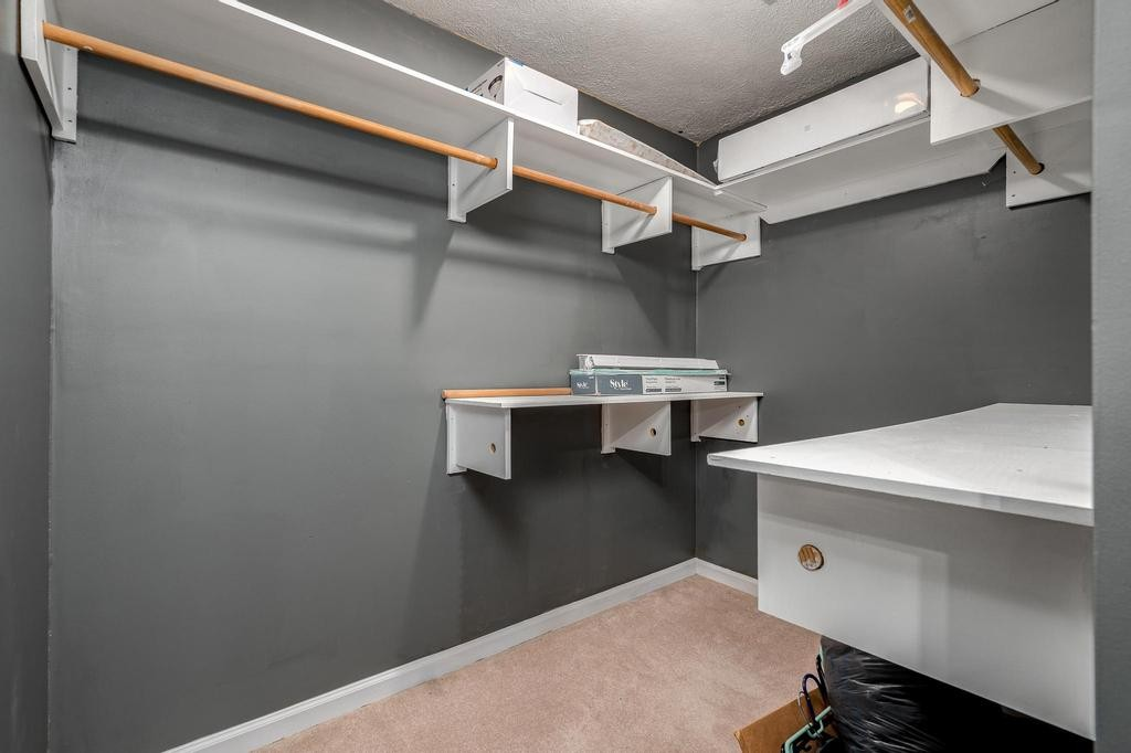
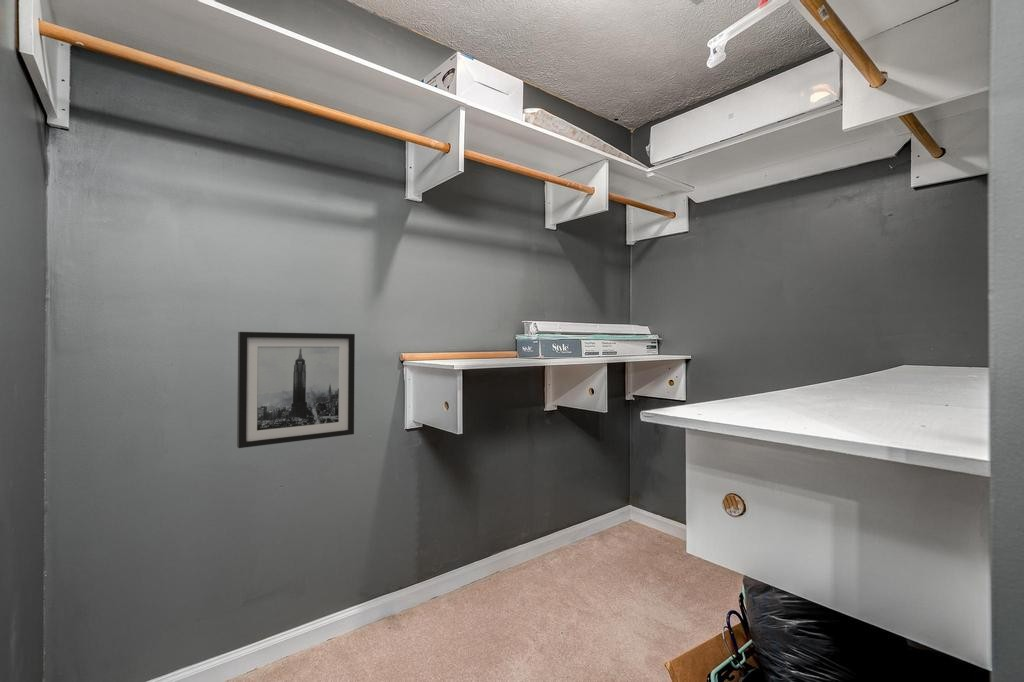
+ wall art [236,331,356,449]
